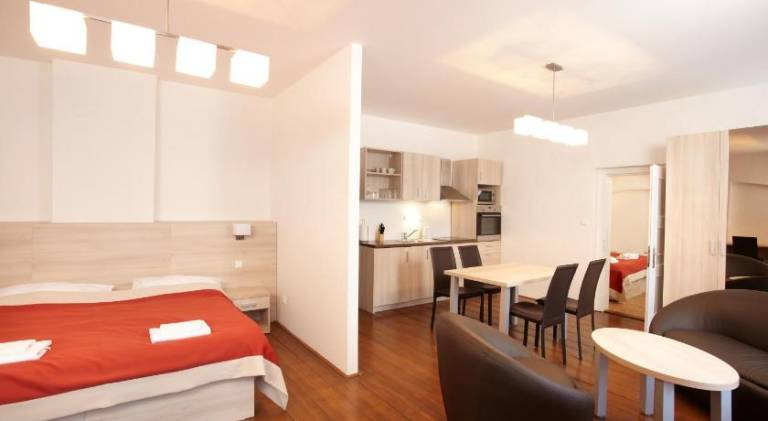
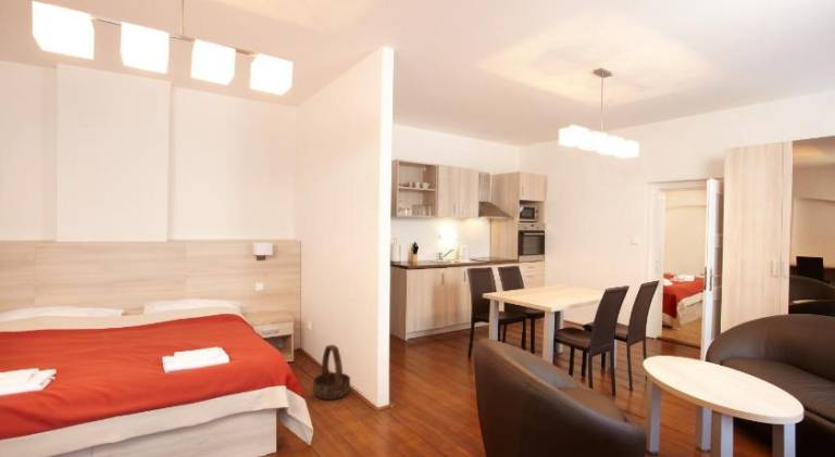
+ basket [312,344,351,401]
